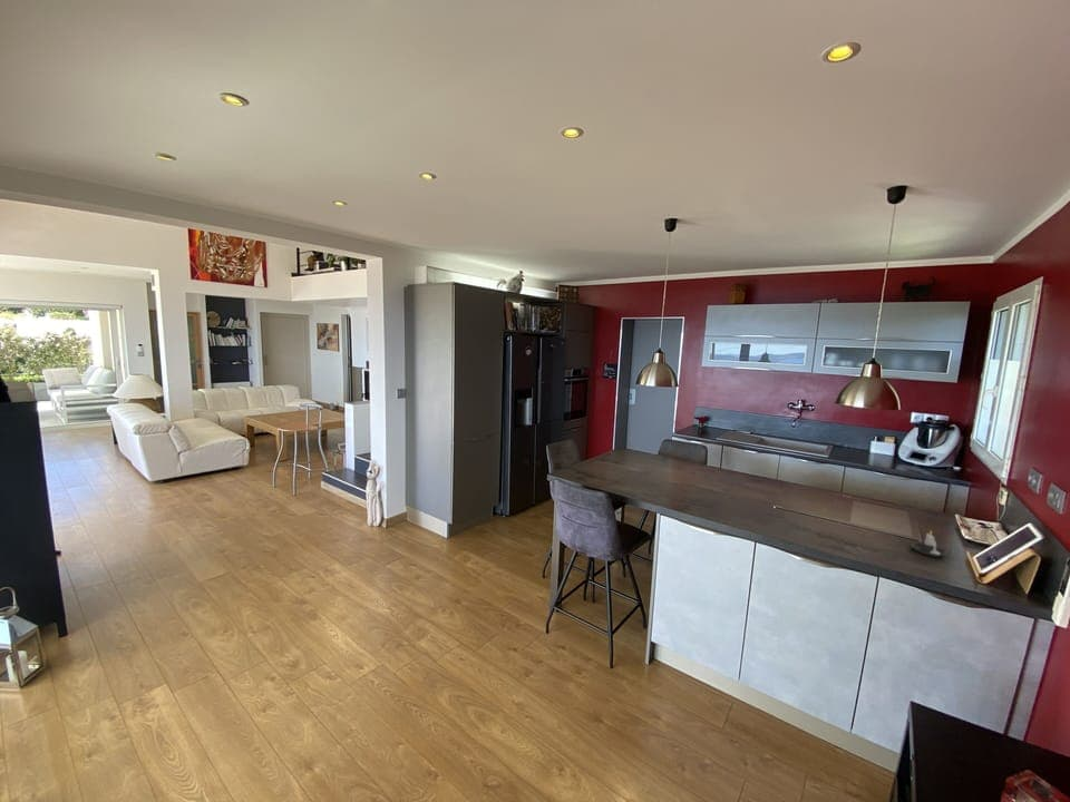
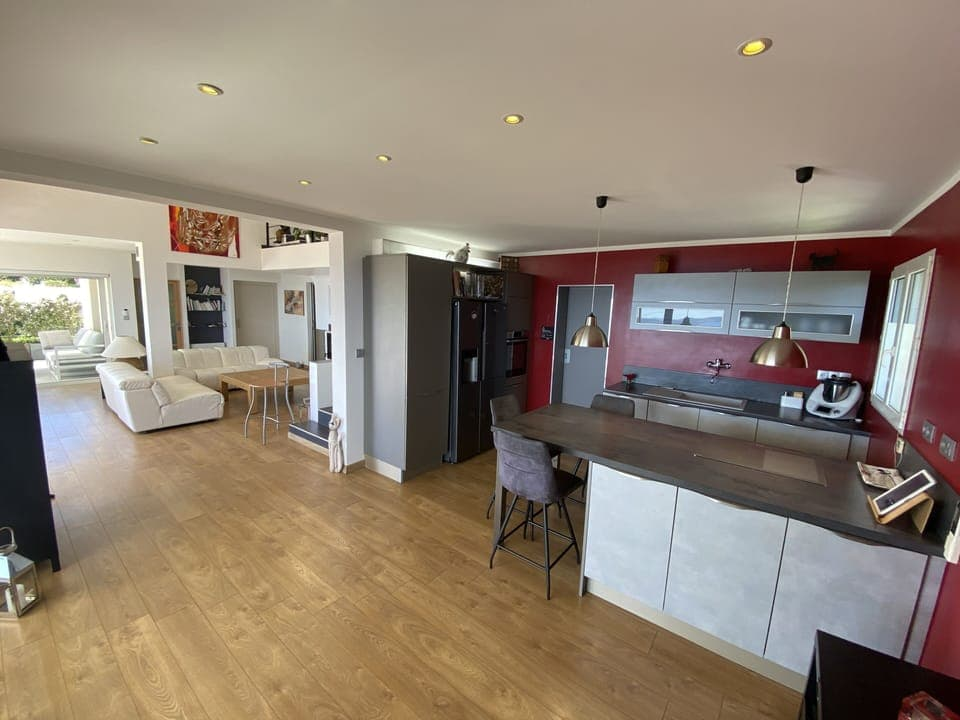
- candle [911,529,952,558]
